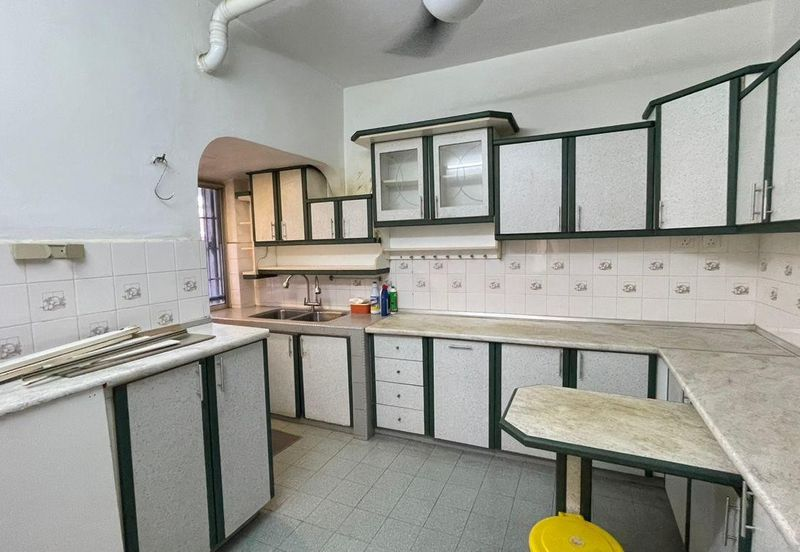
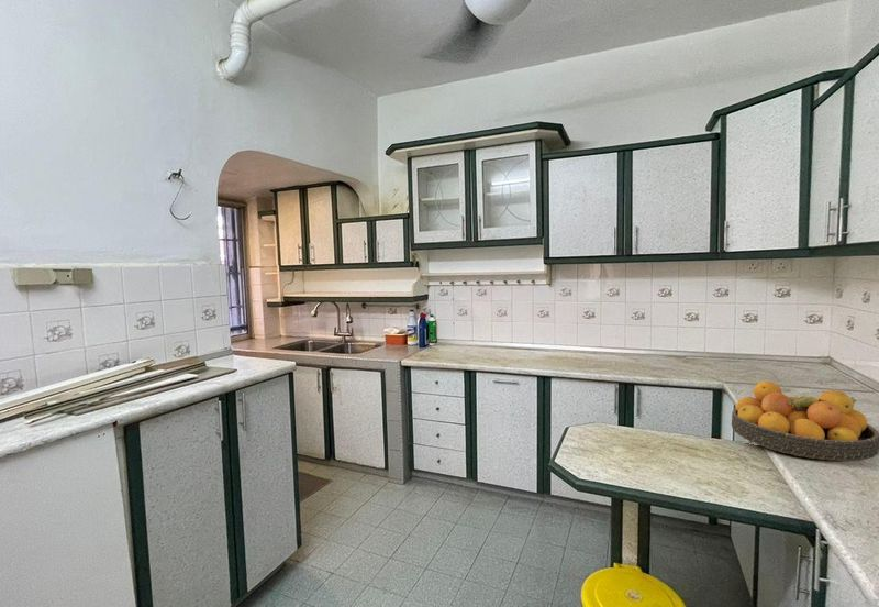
+ fruit bowl [731,380,879,462]
